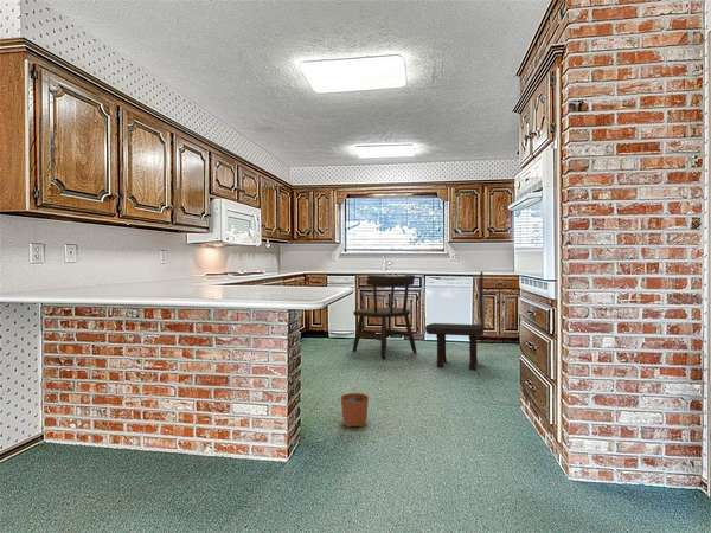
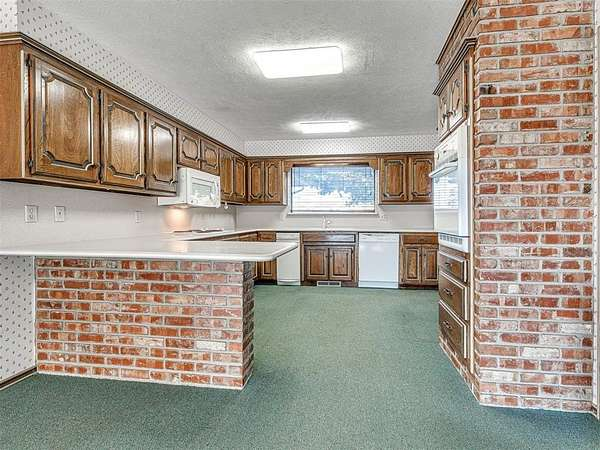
- dining chair [352,272,418,360]
- dining chair [424,271,485,371]
- plant pot [339,385,370,429]
